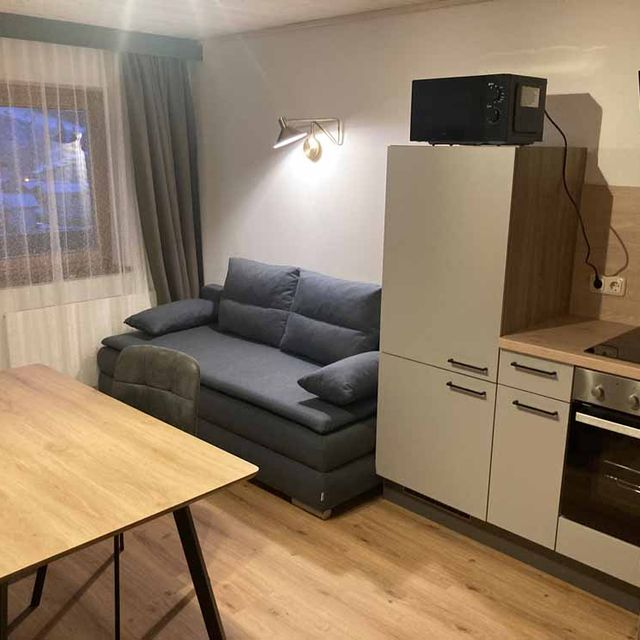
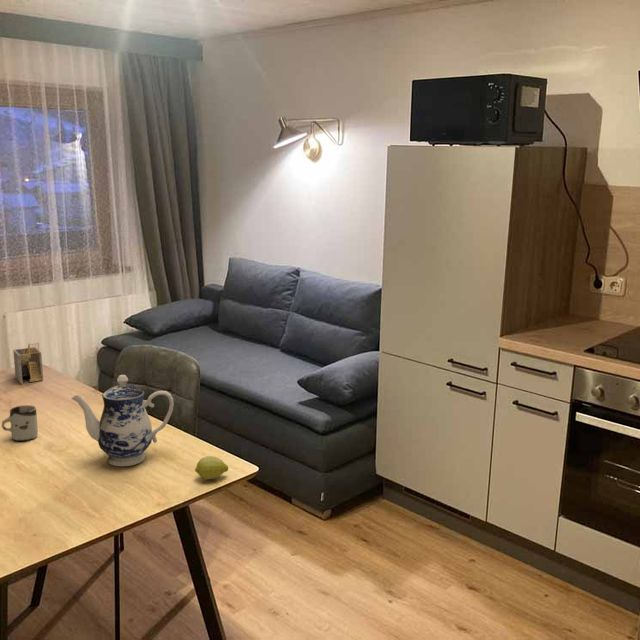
+ fruit [194,455,229,480]
+ napkin holder [12,341,44,385]
+ teapot [70,374,175,467]
+ cup [1,404,39,442]
